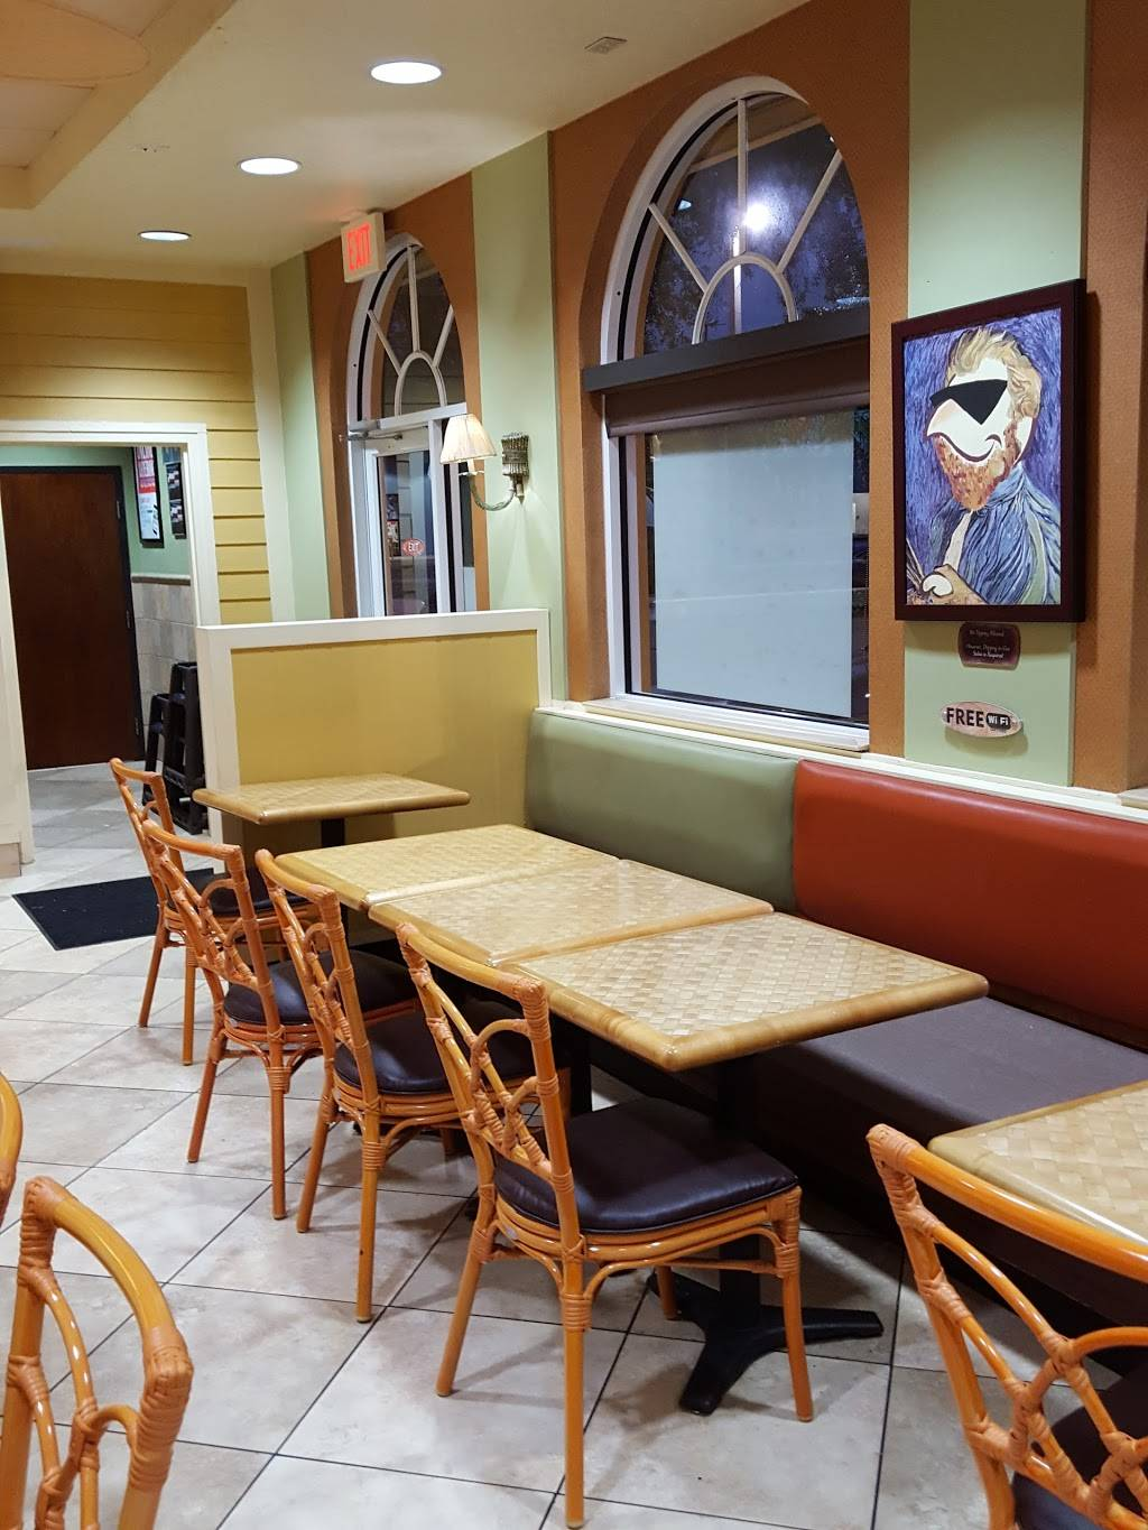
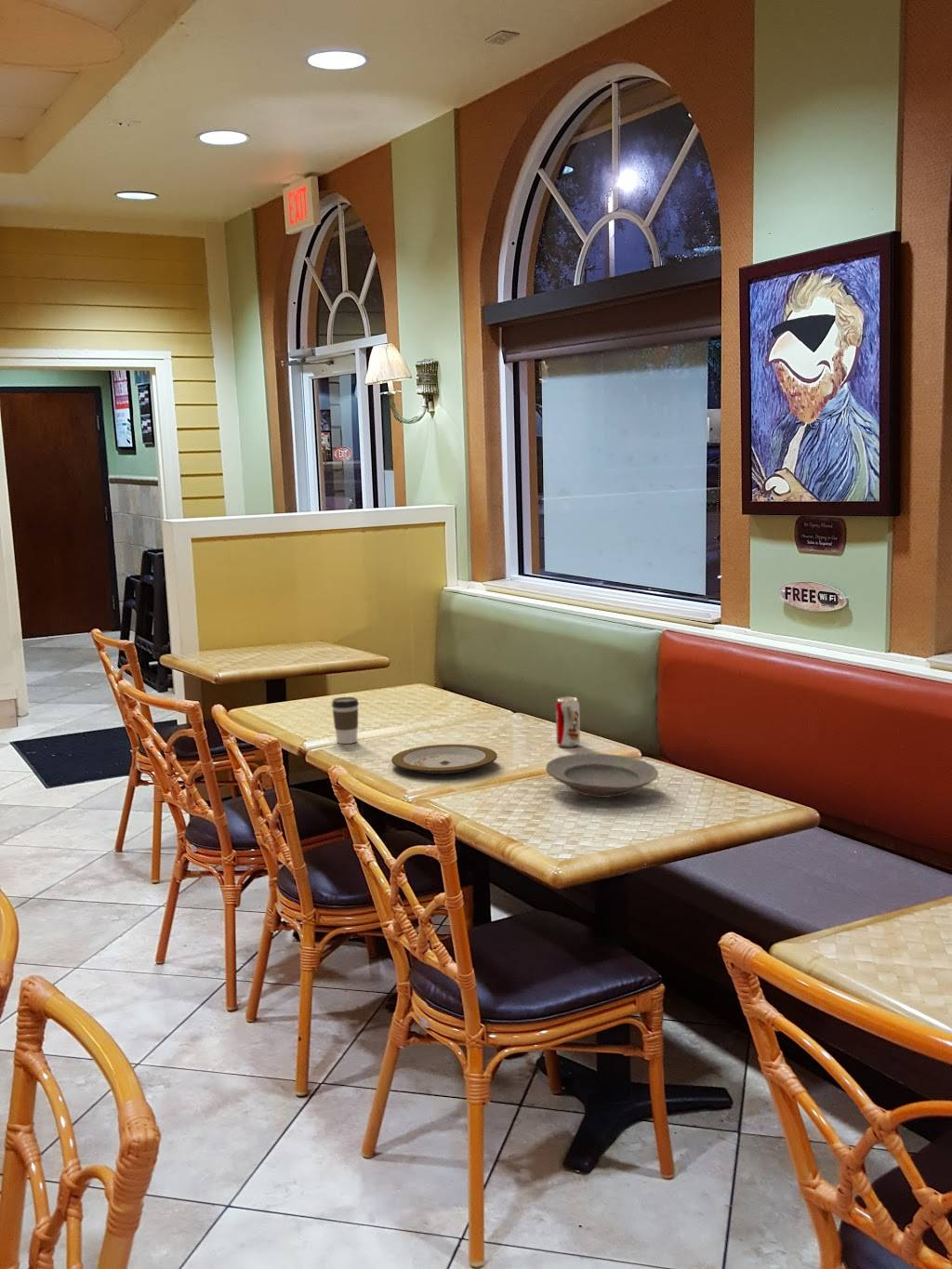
+ coffee cup [331,696,360,745]
+ plate [545,752,659,799]
+ beverage can [555,696,581,748]
+ plate [390,743,498,775]
